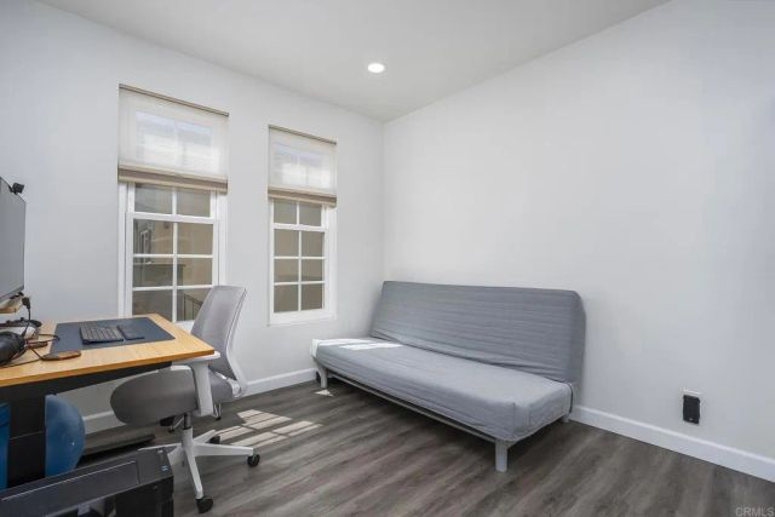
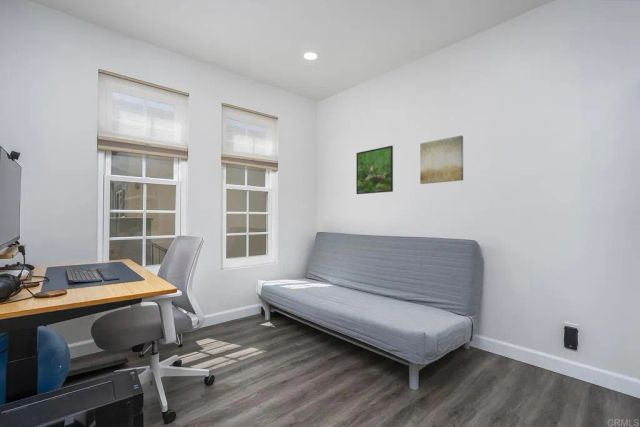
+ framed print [355,145,394,195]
+ wall art [419,134,464,185]
